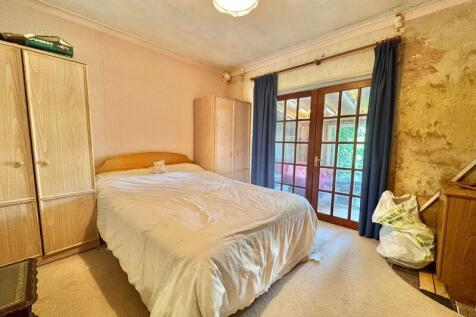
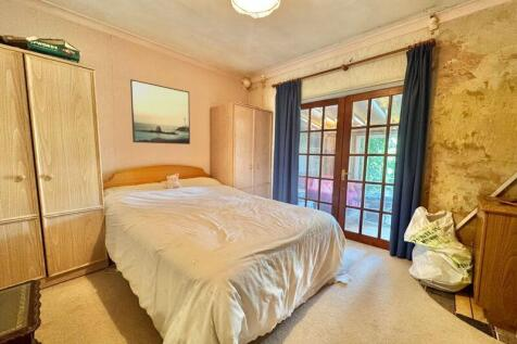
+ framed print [129,78,191,145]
